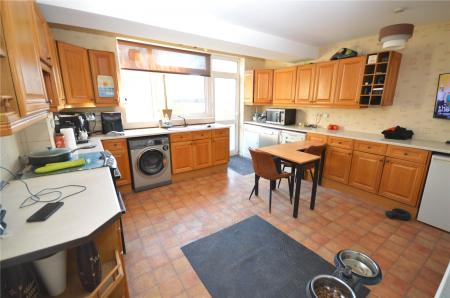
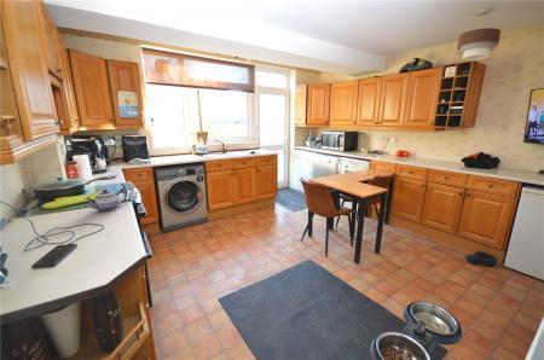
+ teapot [83,188,127,213]
